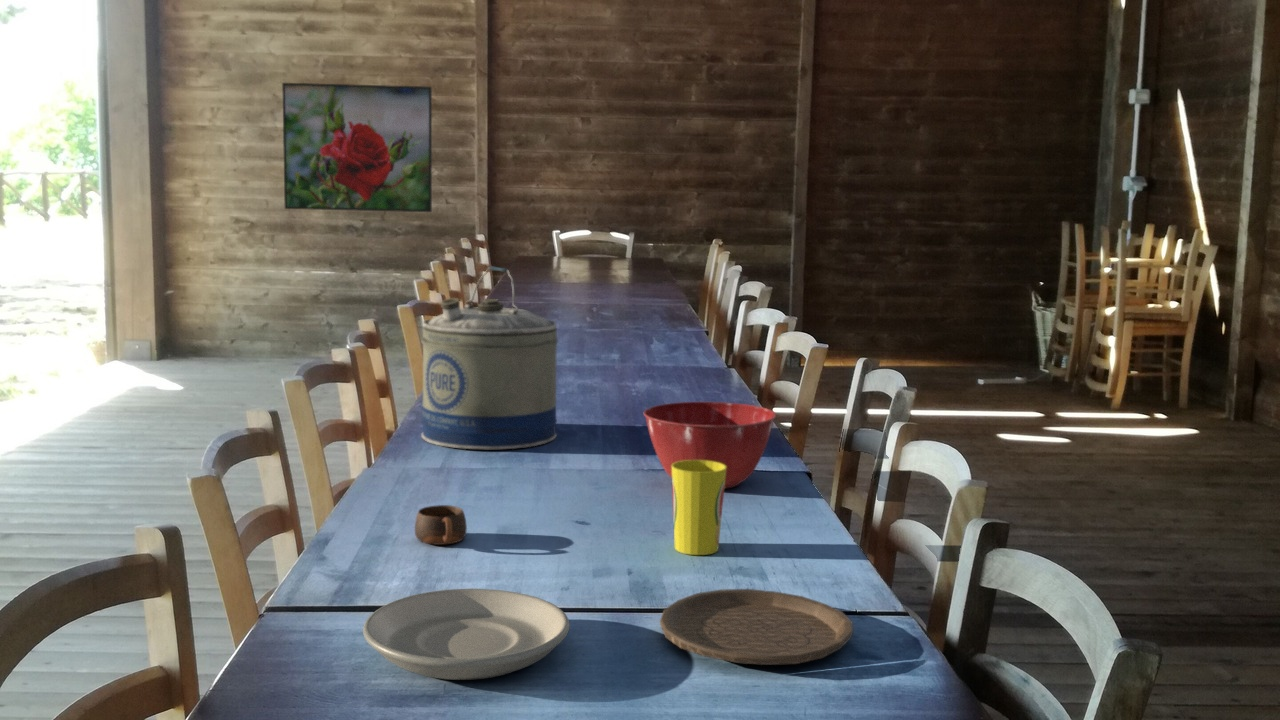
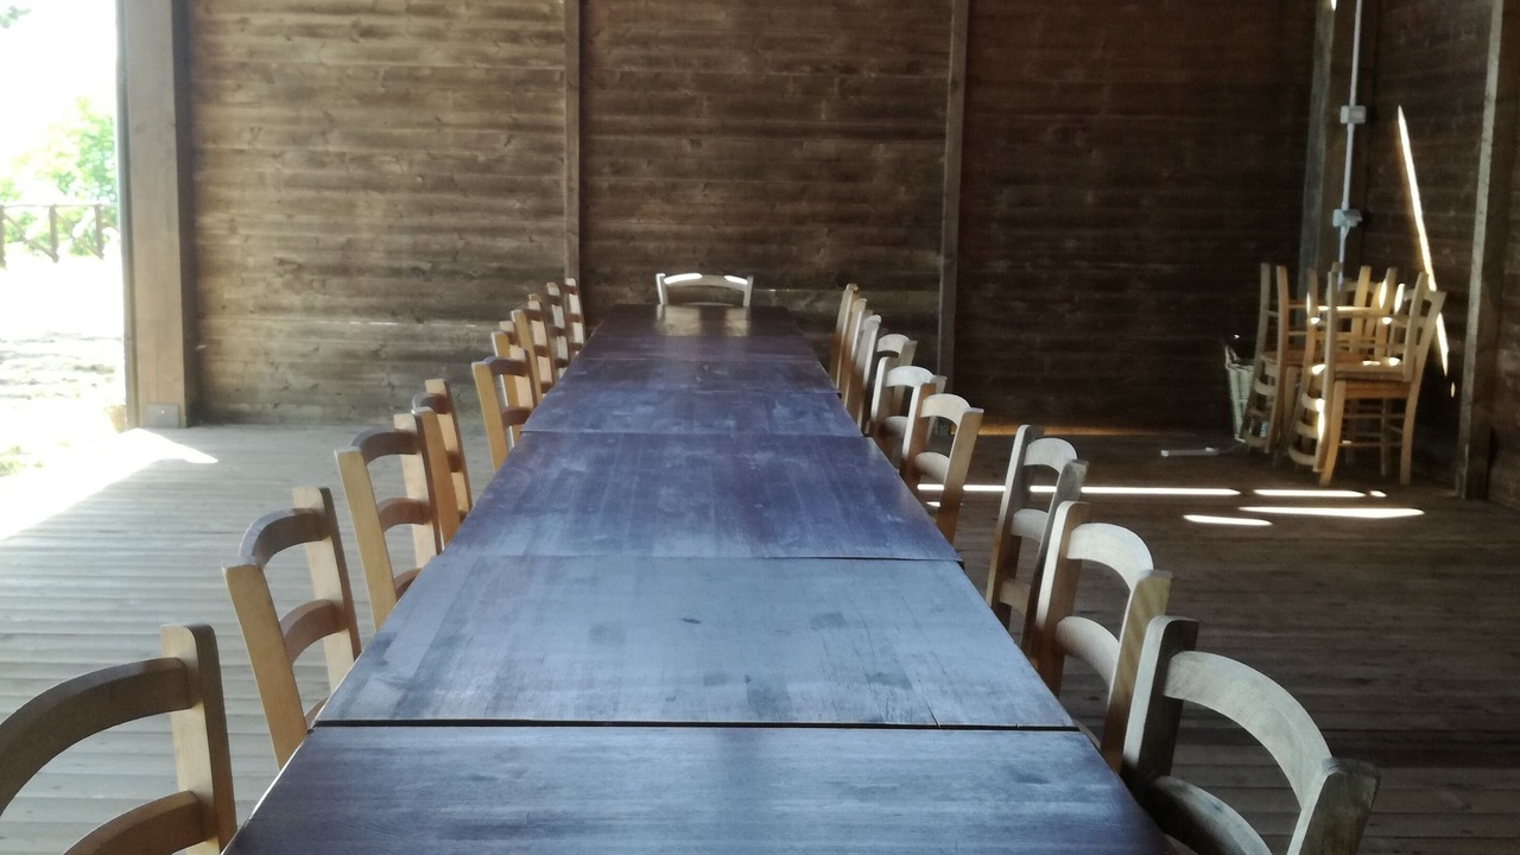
- water jug [420,265,559,450]
- plate [362,588,570,681]
- cup [414,504,468,546]
- plate [659,588,854,666]
- mixing bowl [643,401,777,490]
- cup [671,460,727,556]
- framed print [281,82,433,213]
